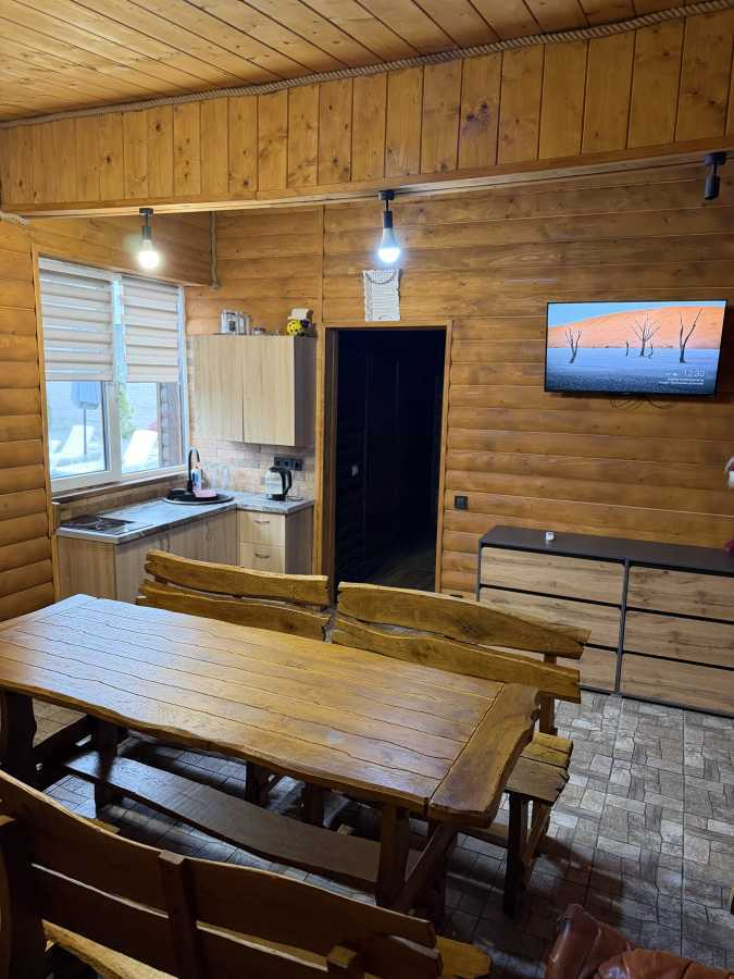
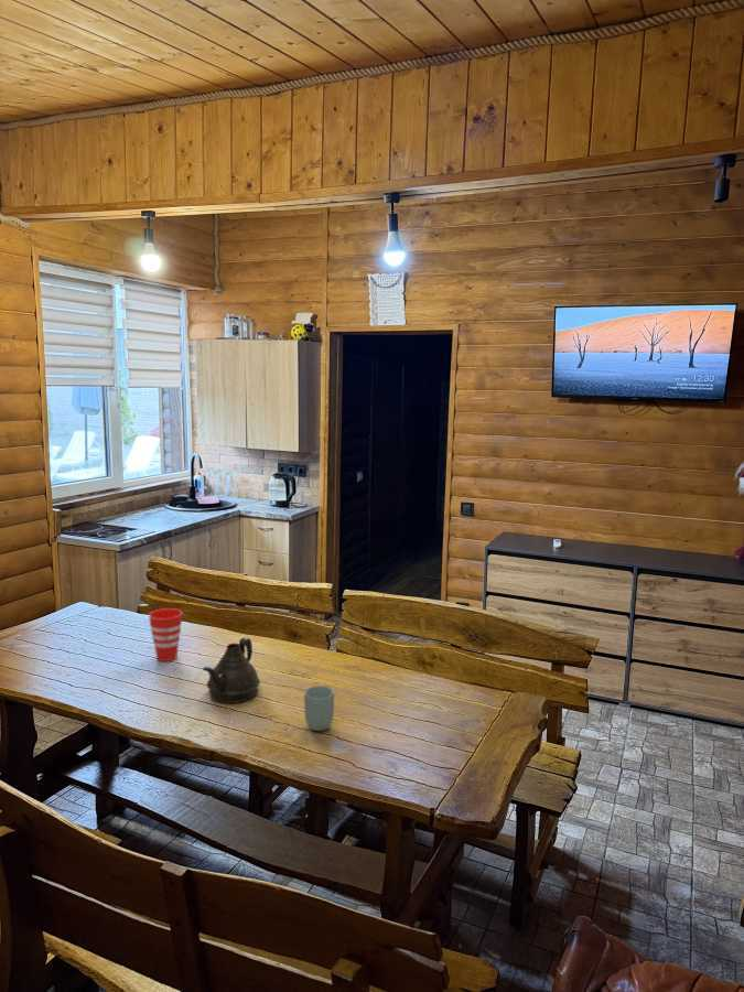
+ teapot [202,636,261,704]
+ cup [148,607,183,662]
+ cup [303,684,335,732]
